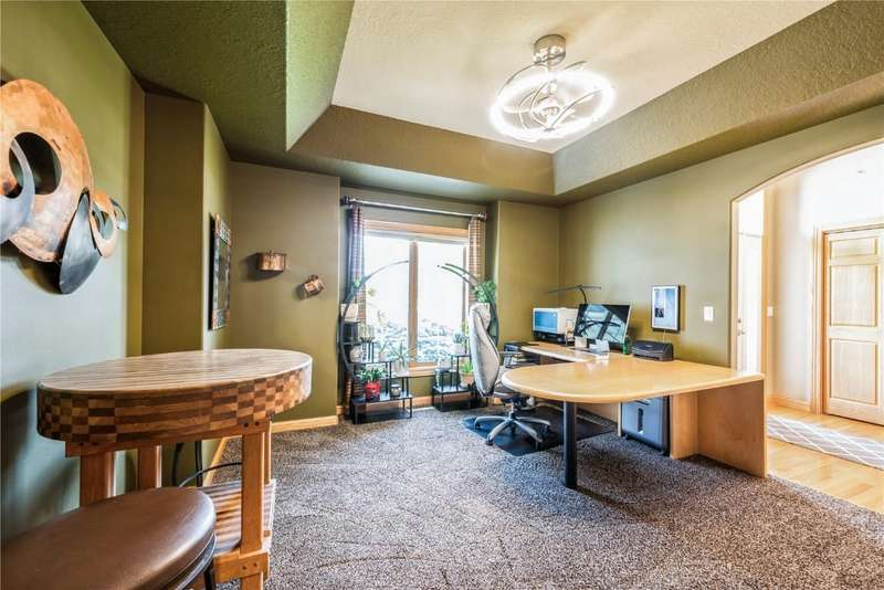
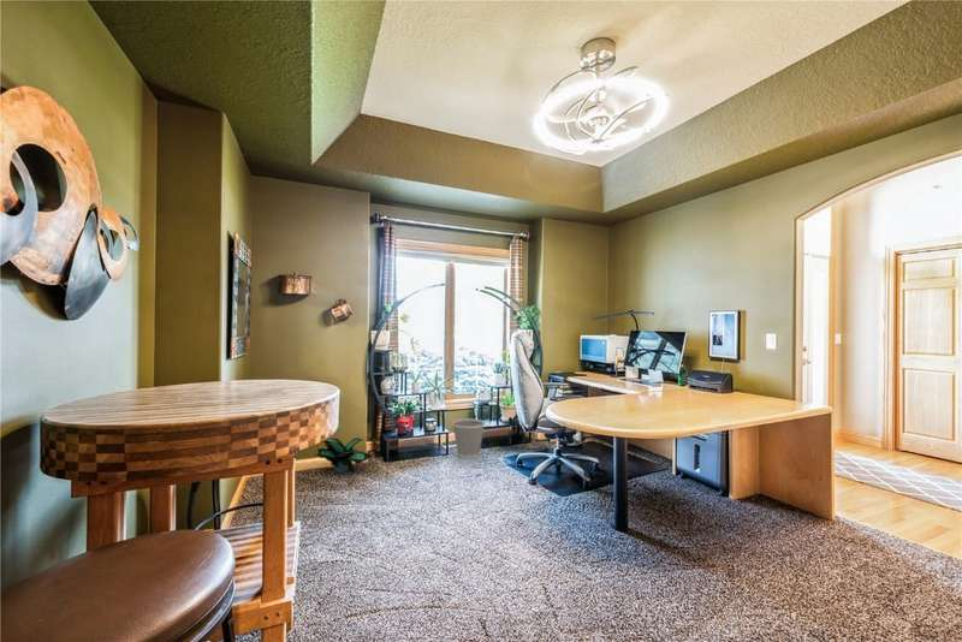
+ wastebasket [451,417,486,459]
+ decorative plant [315,436,373,475]
